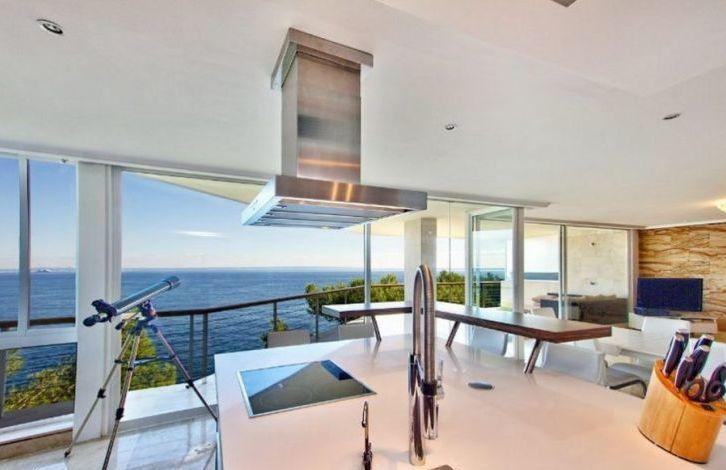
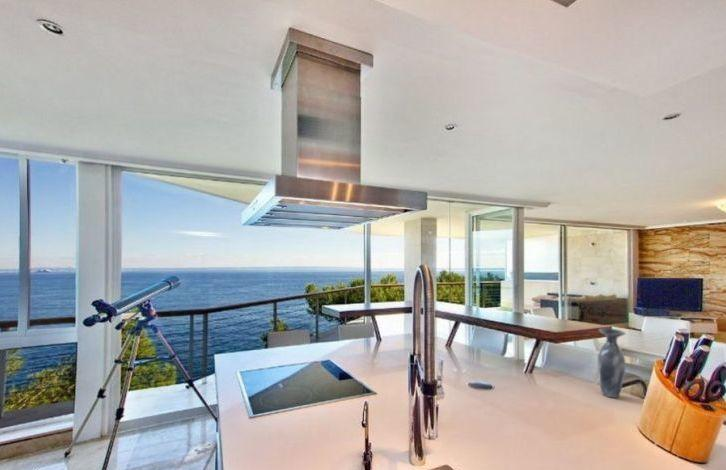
+ vase [597,327,627,399]
